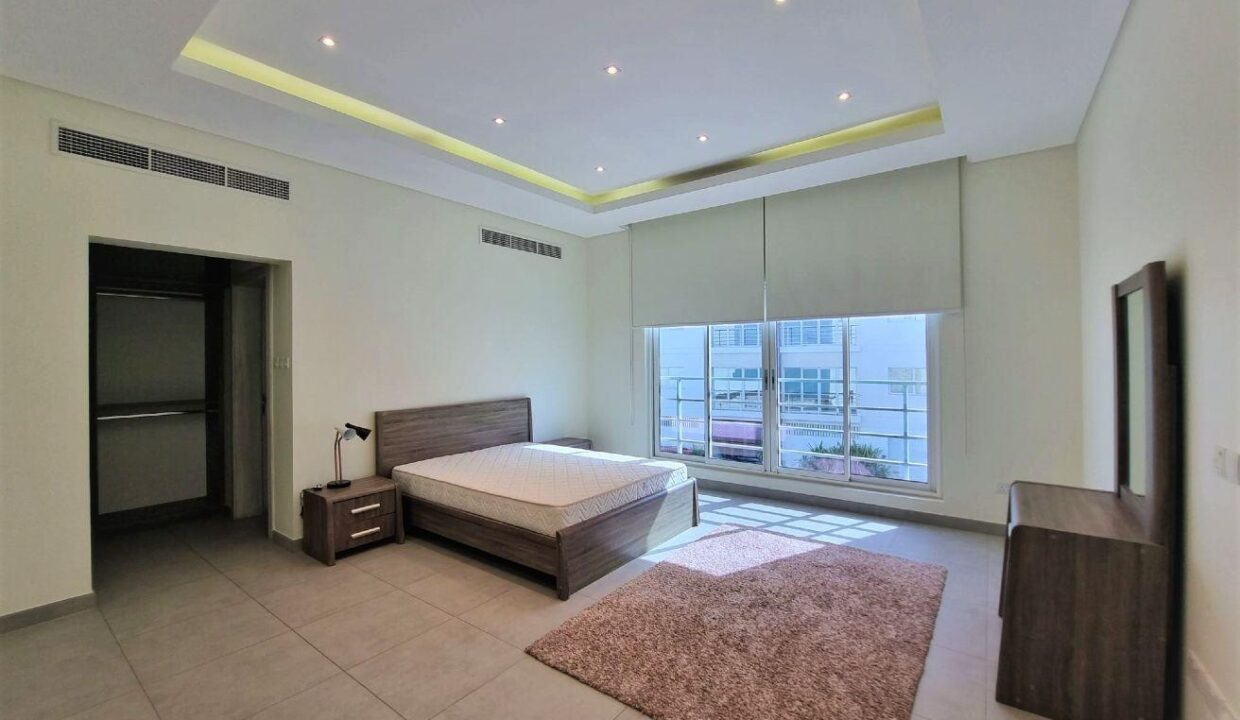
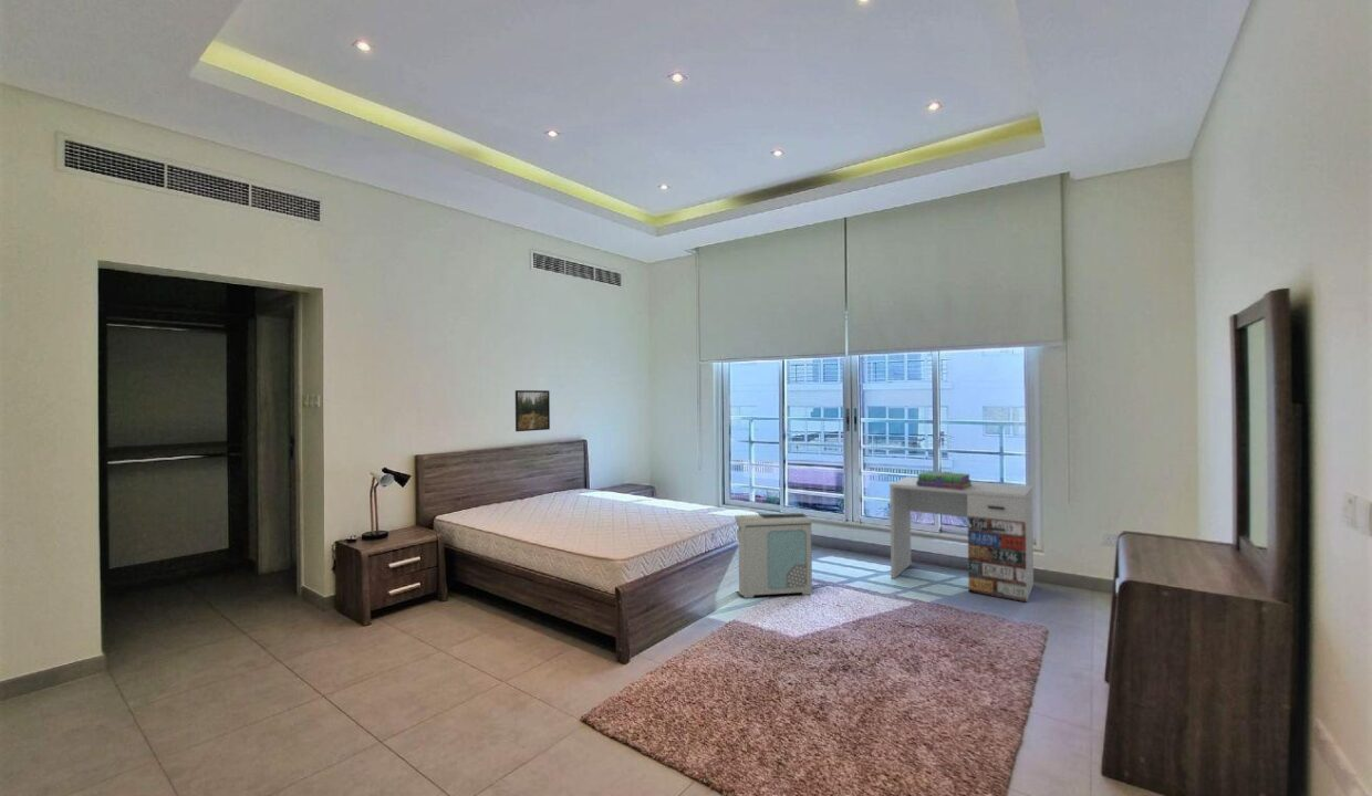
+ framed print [514,389,551,432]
+ stack of books [916,470,973,490]
+ air purifier [734,512,813,599]
+ desk [888,475,1035,603]
